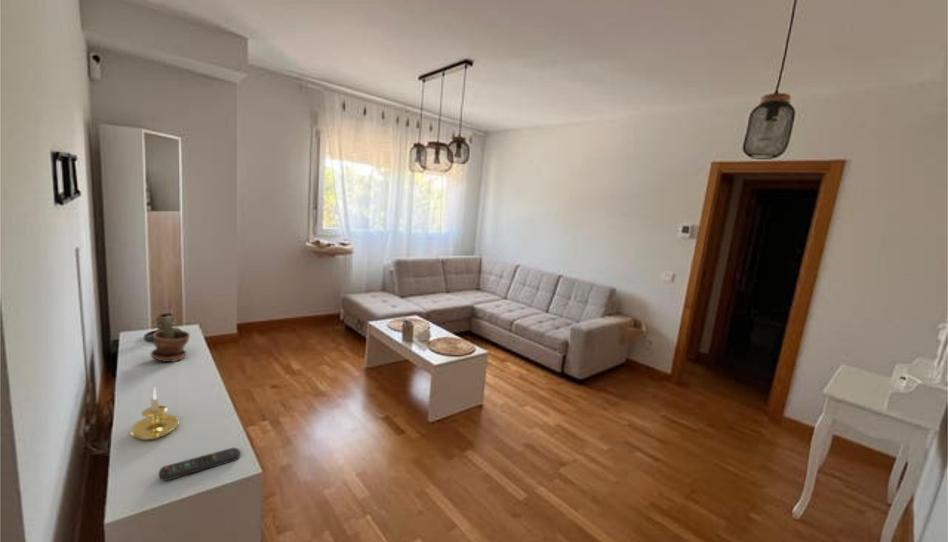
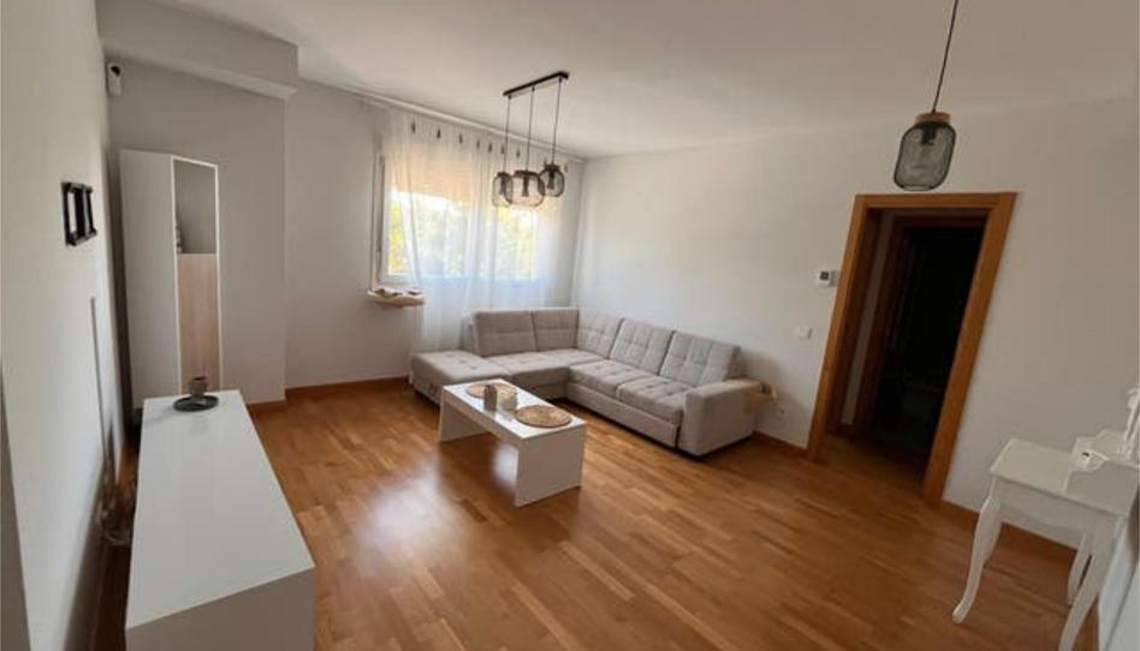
- remote control [158,447,241,482]
- potted plant [149,315,191,363]
- candle holder [129,386,179,441]
